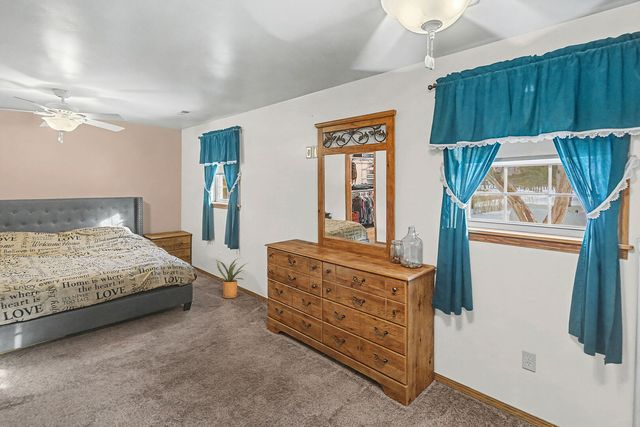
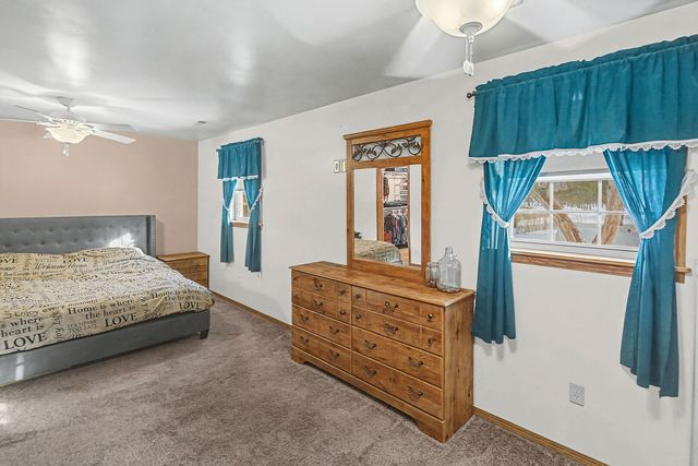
- house plant [214,257,248,299]
